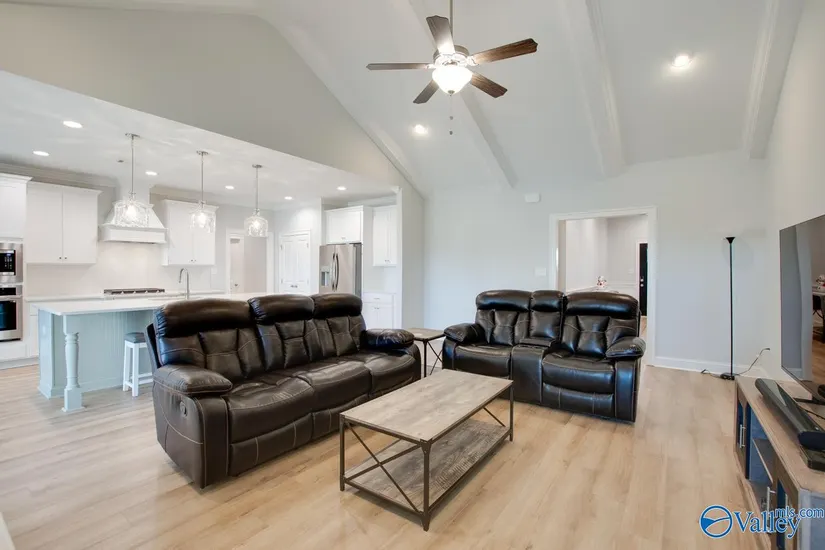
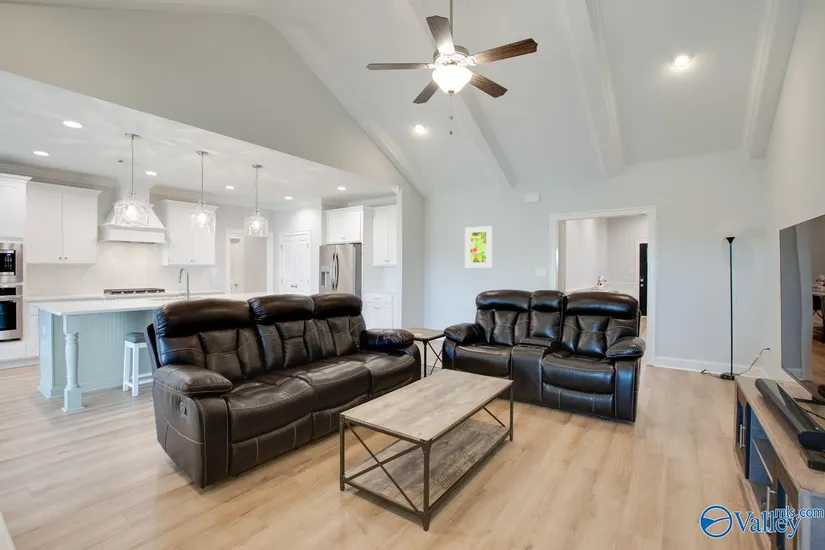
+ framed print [464,225,493,269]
